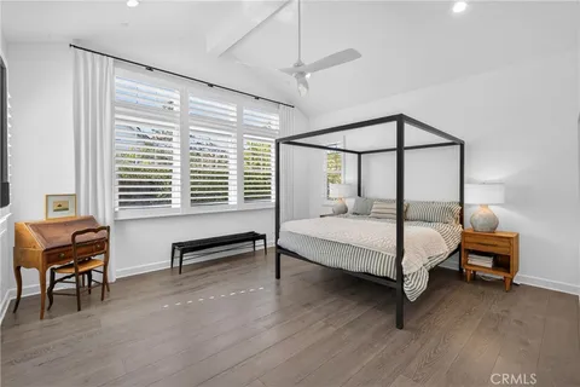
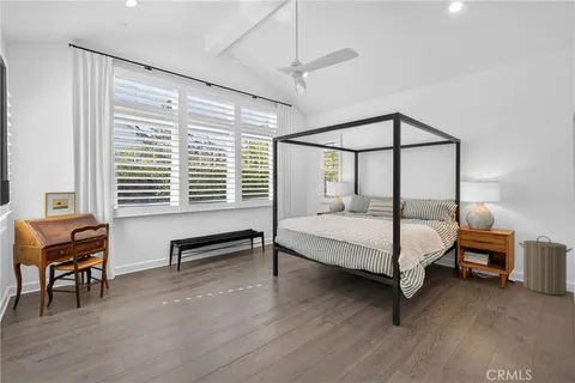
+ laundry hamper [518,235,574,296]
